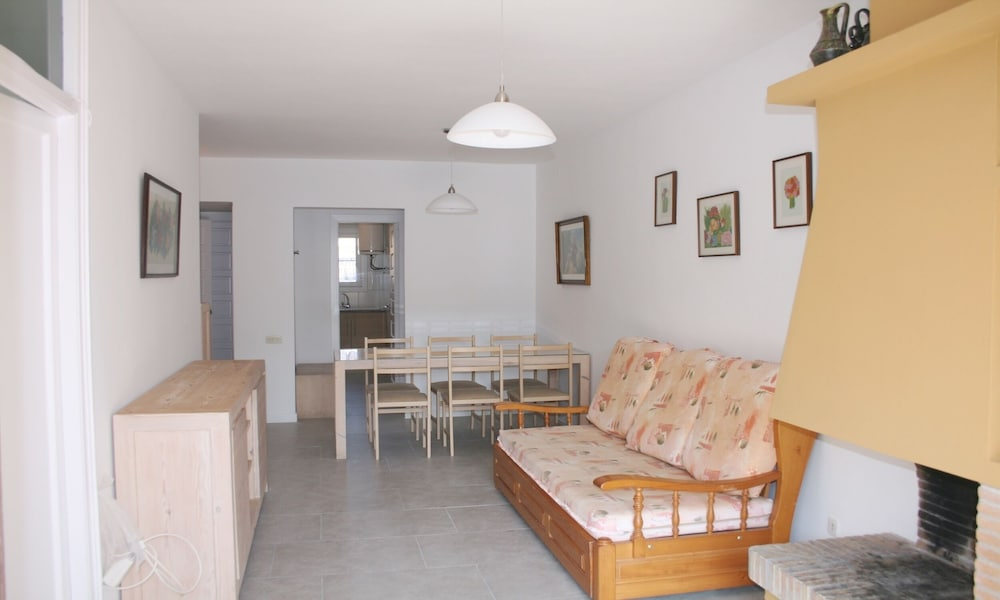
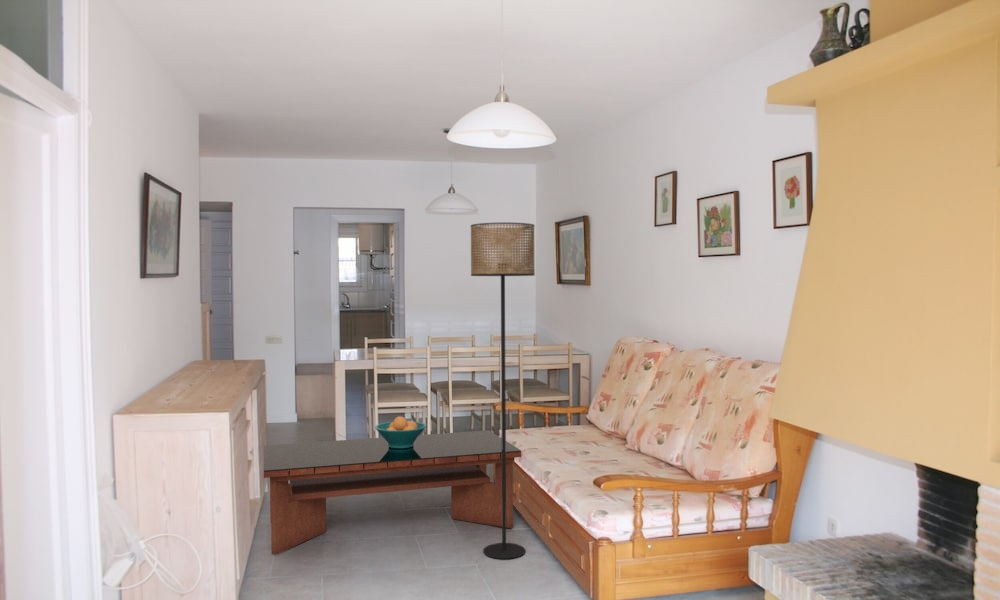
+ floor lamp [470,222,536,560]
+ fruit bowl [374,416,428,448]
+ coffee table [263,429,522,556]
